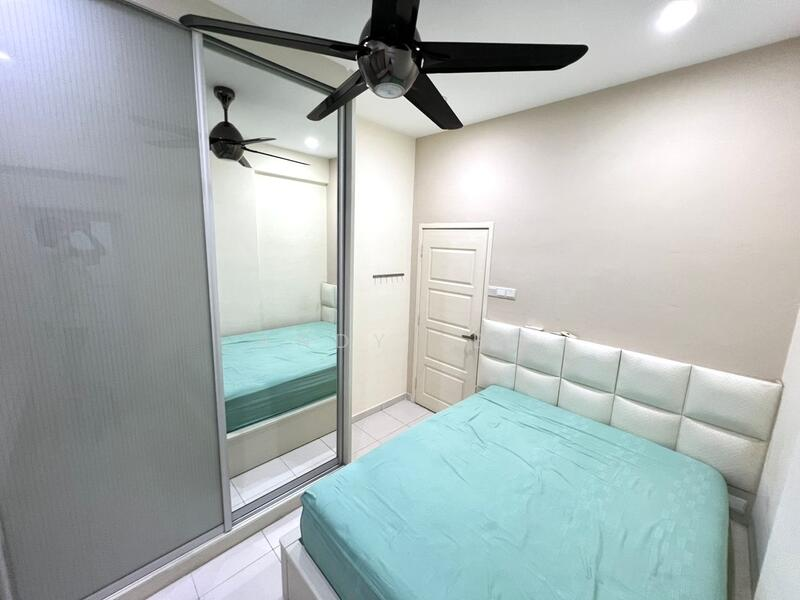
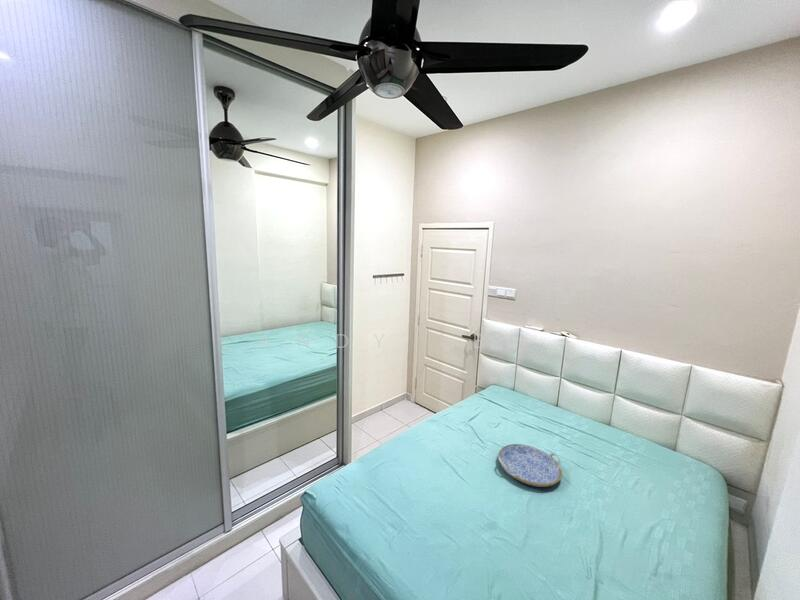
+ serving tray [497,443,563,488]
